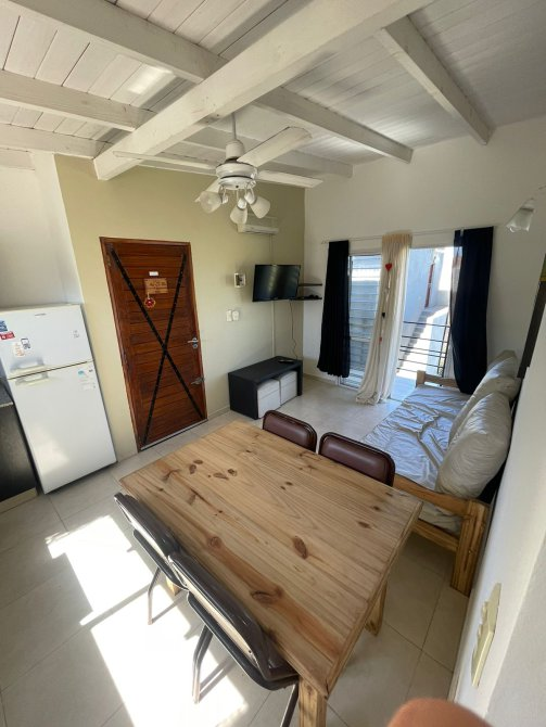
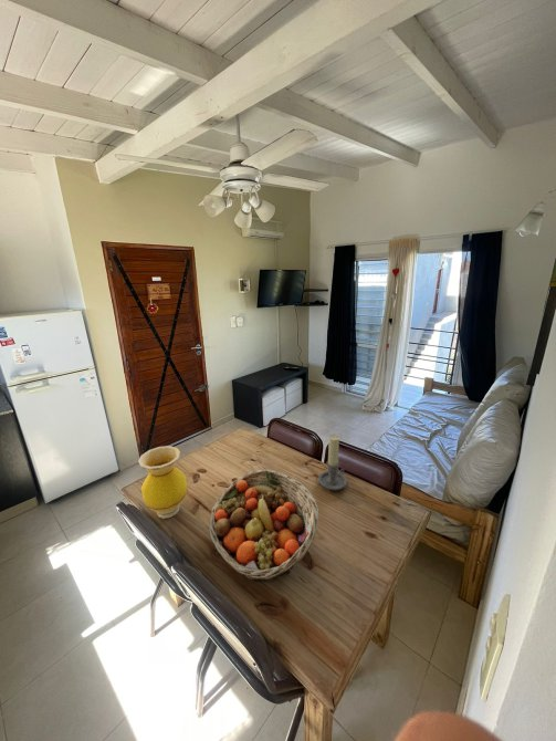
+ vase [137,445,188,520]
+ candle holder [317,434,348,491]
+ fruit basket [208,469,319,583]
